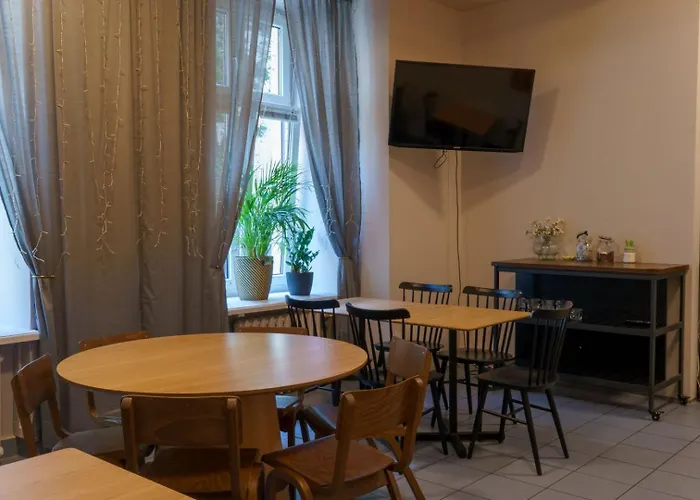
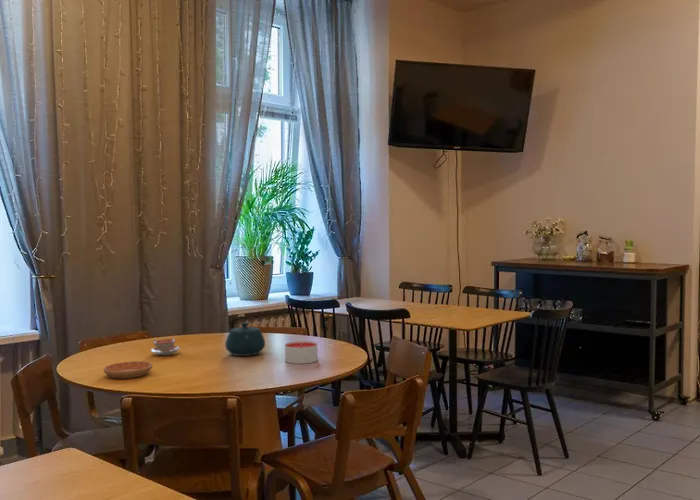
+ saucer [102,360,153,379]
+ candle [284,340,319,365]
+ teacup [150,338,182,356]
+ teapot [224,321,266,357]
